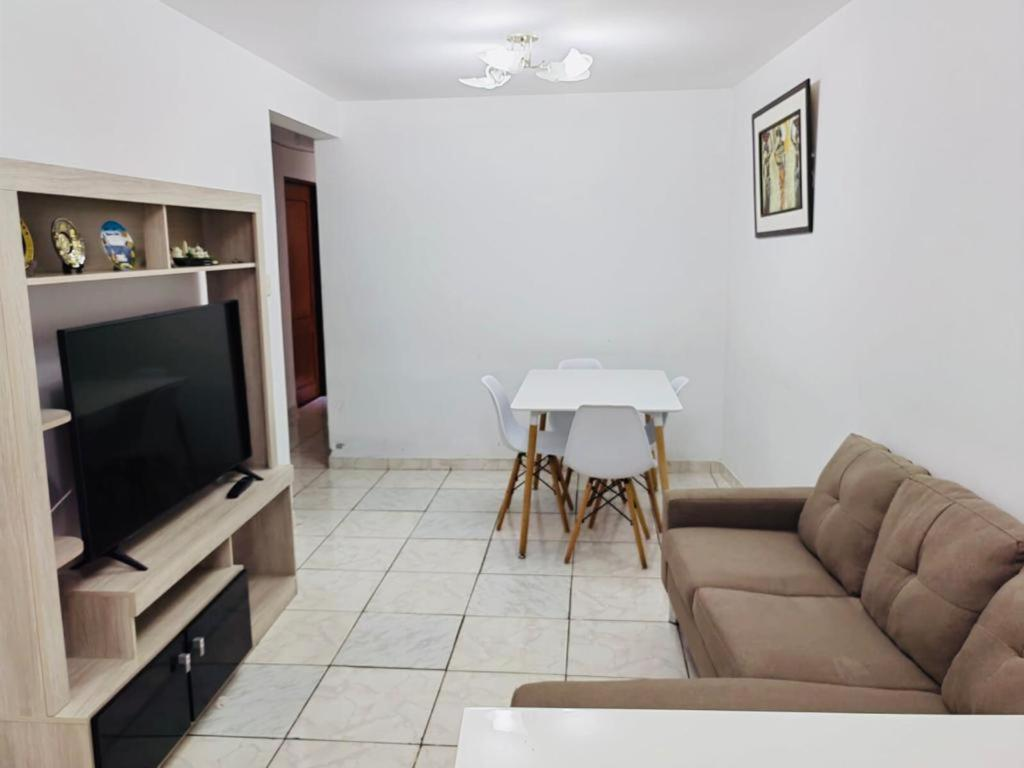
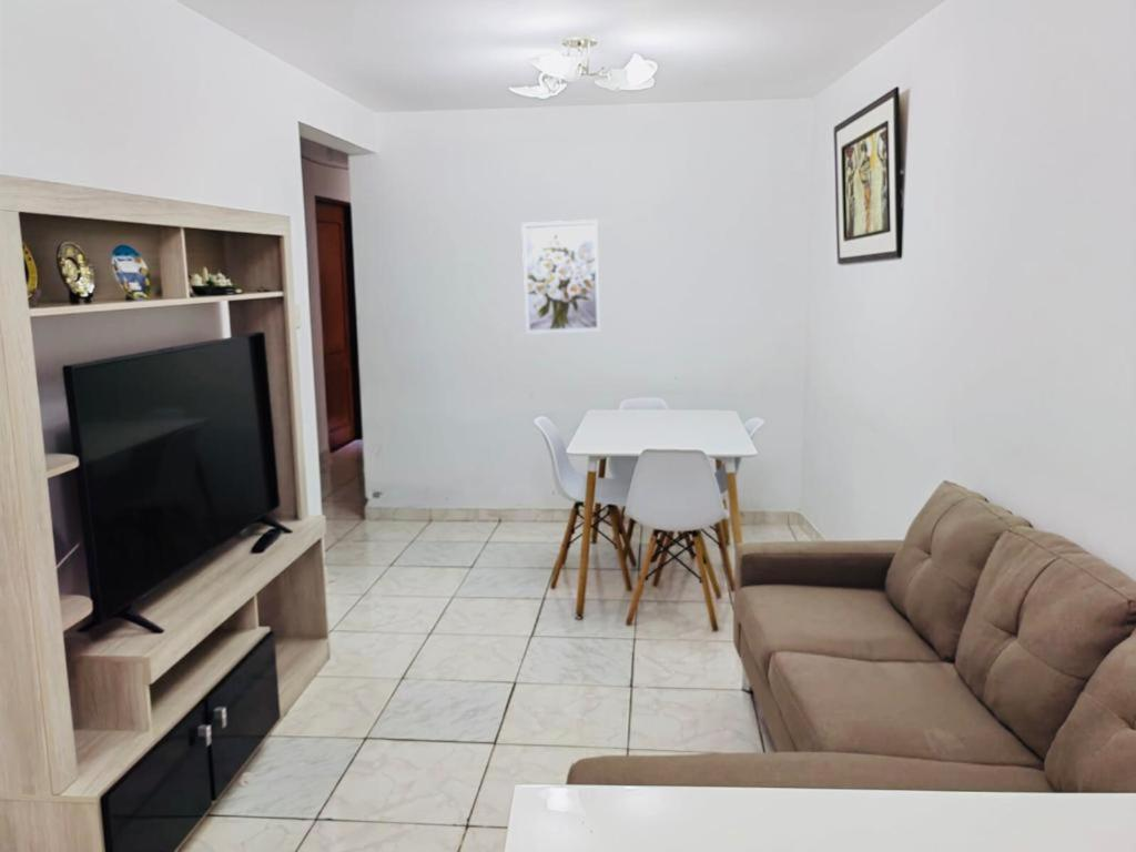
+ wall art [520,219,601,335]
